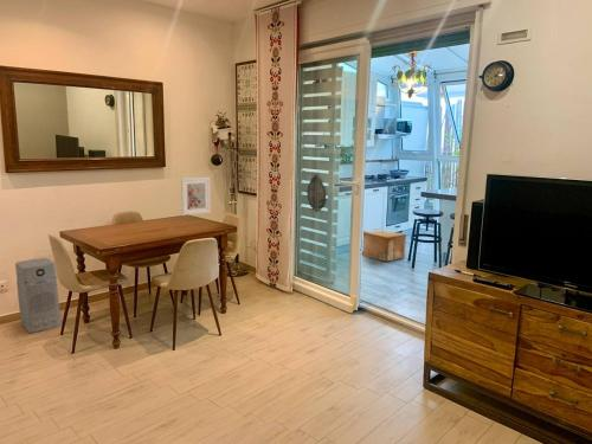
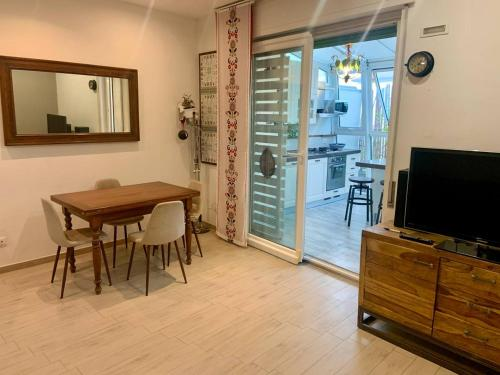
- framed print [180,176,212,217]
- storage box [361,229,407,263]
- air purifier [14,257,63,334]
